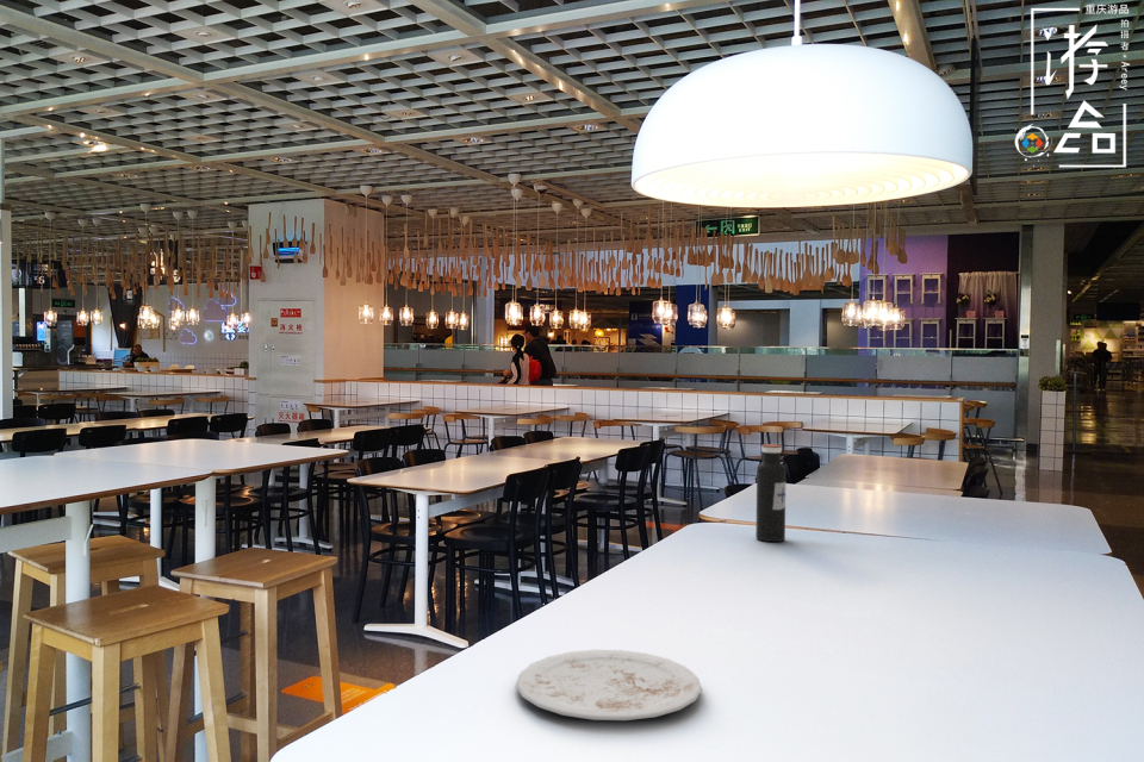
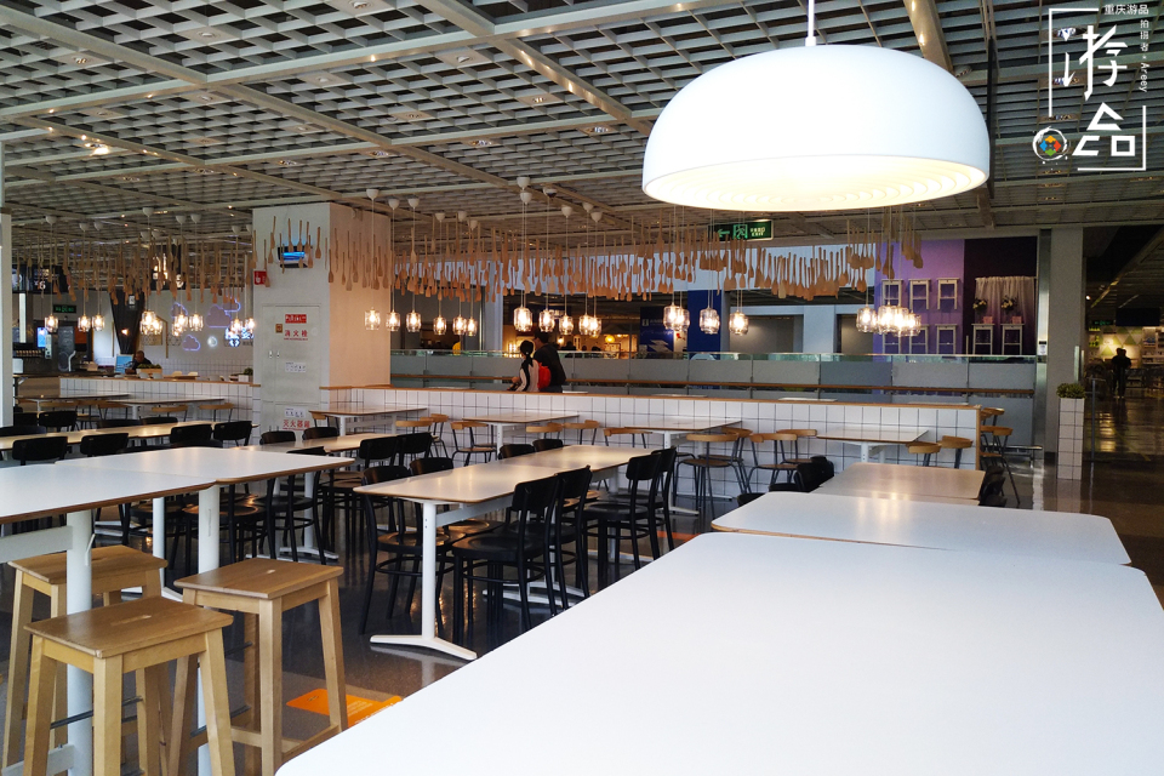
- plate [515,649,703,722]
- water bottle [754,443,786,543]
